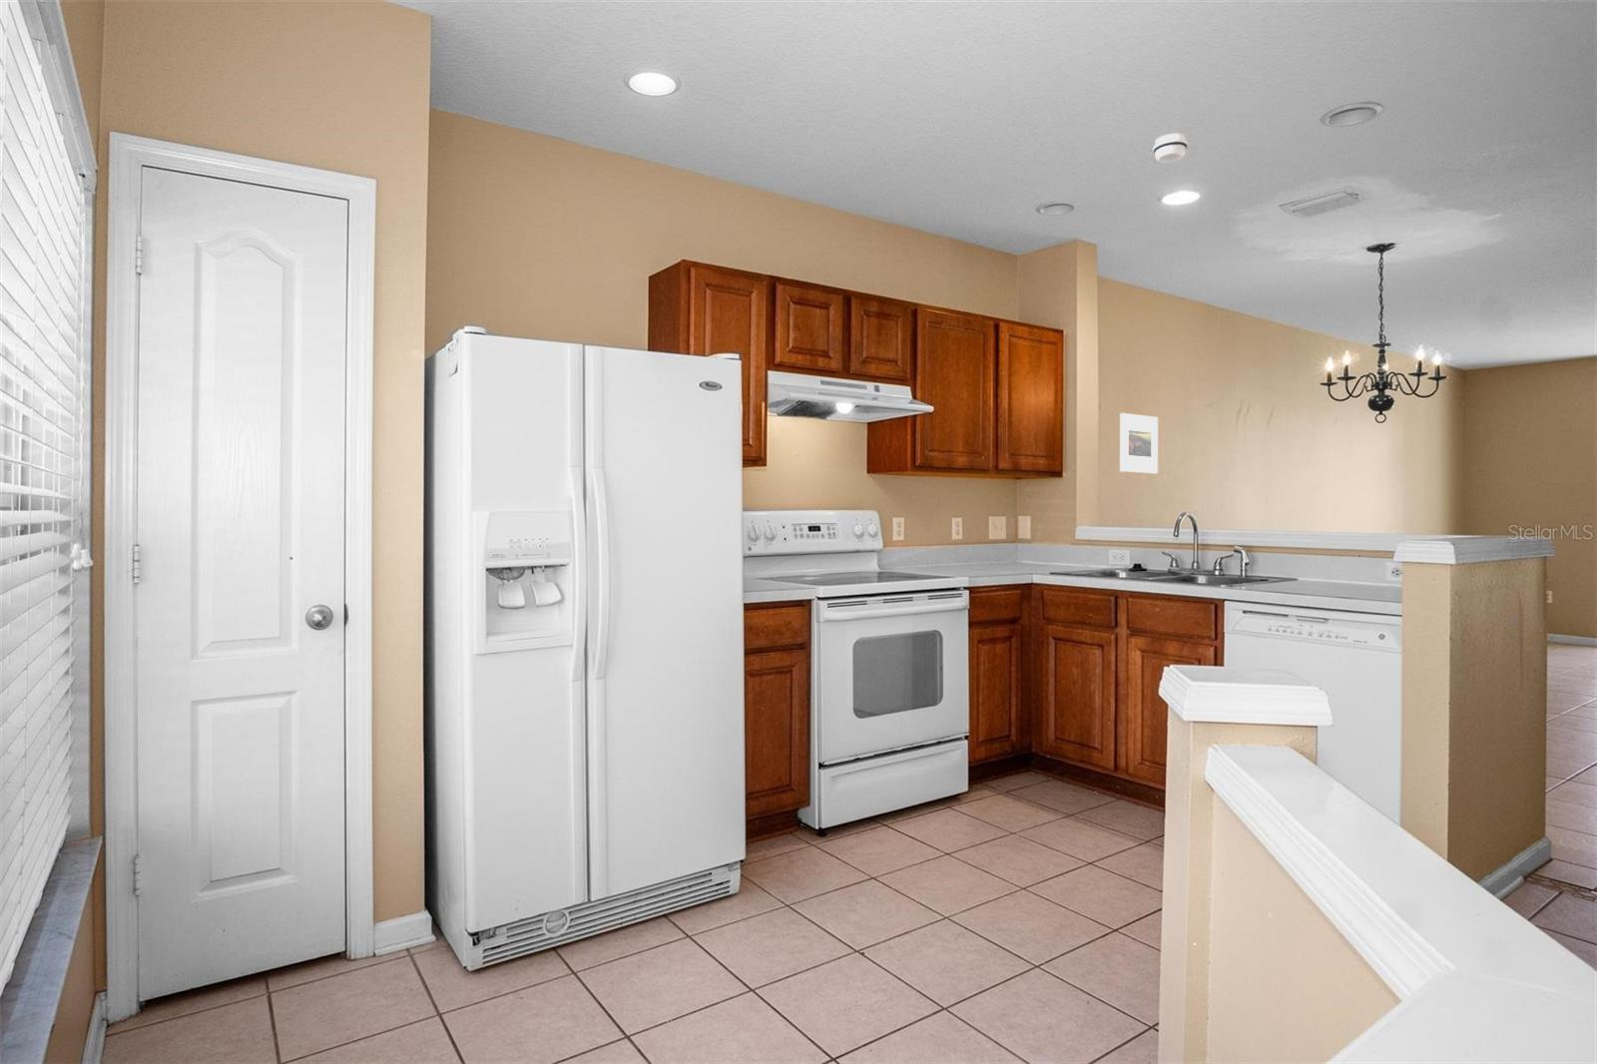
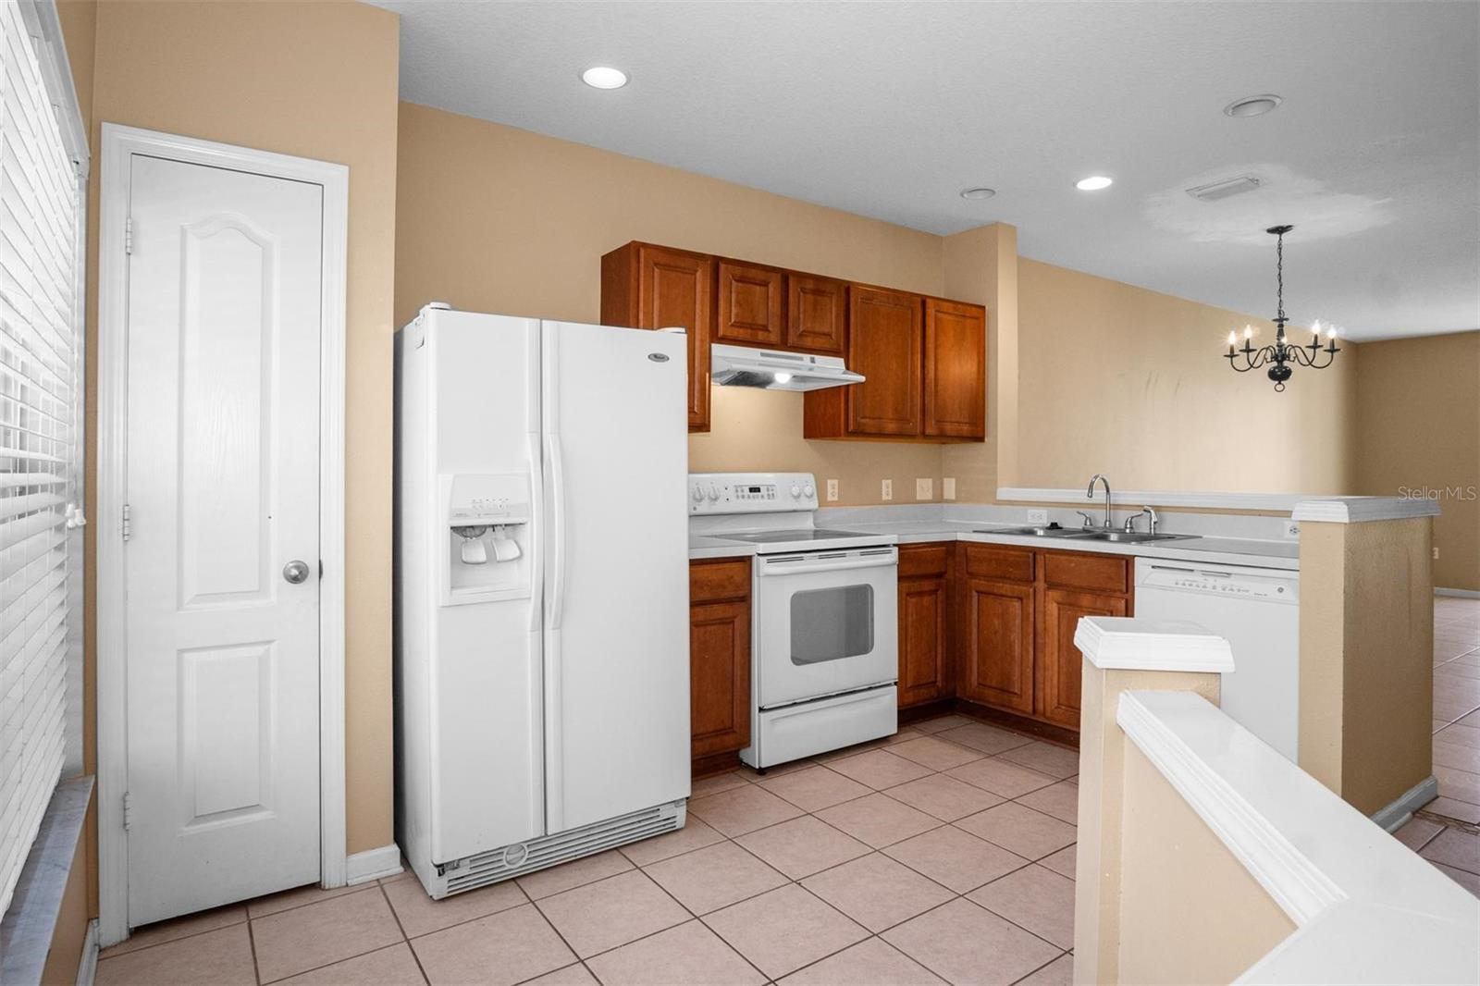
- smoke detector [1152,133,1189,164]
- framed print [1118,412,1159,474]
